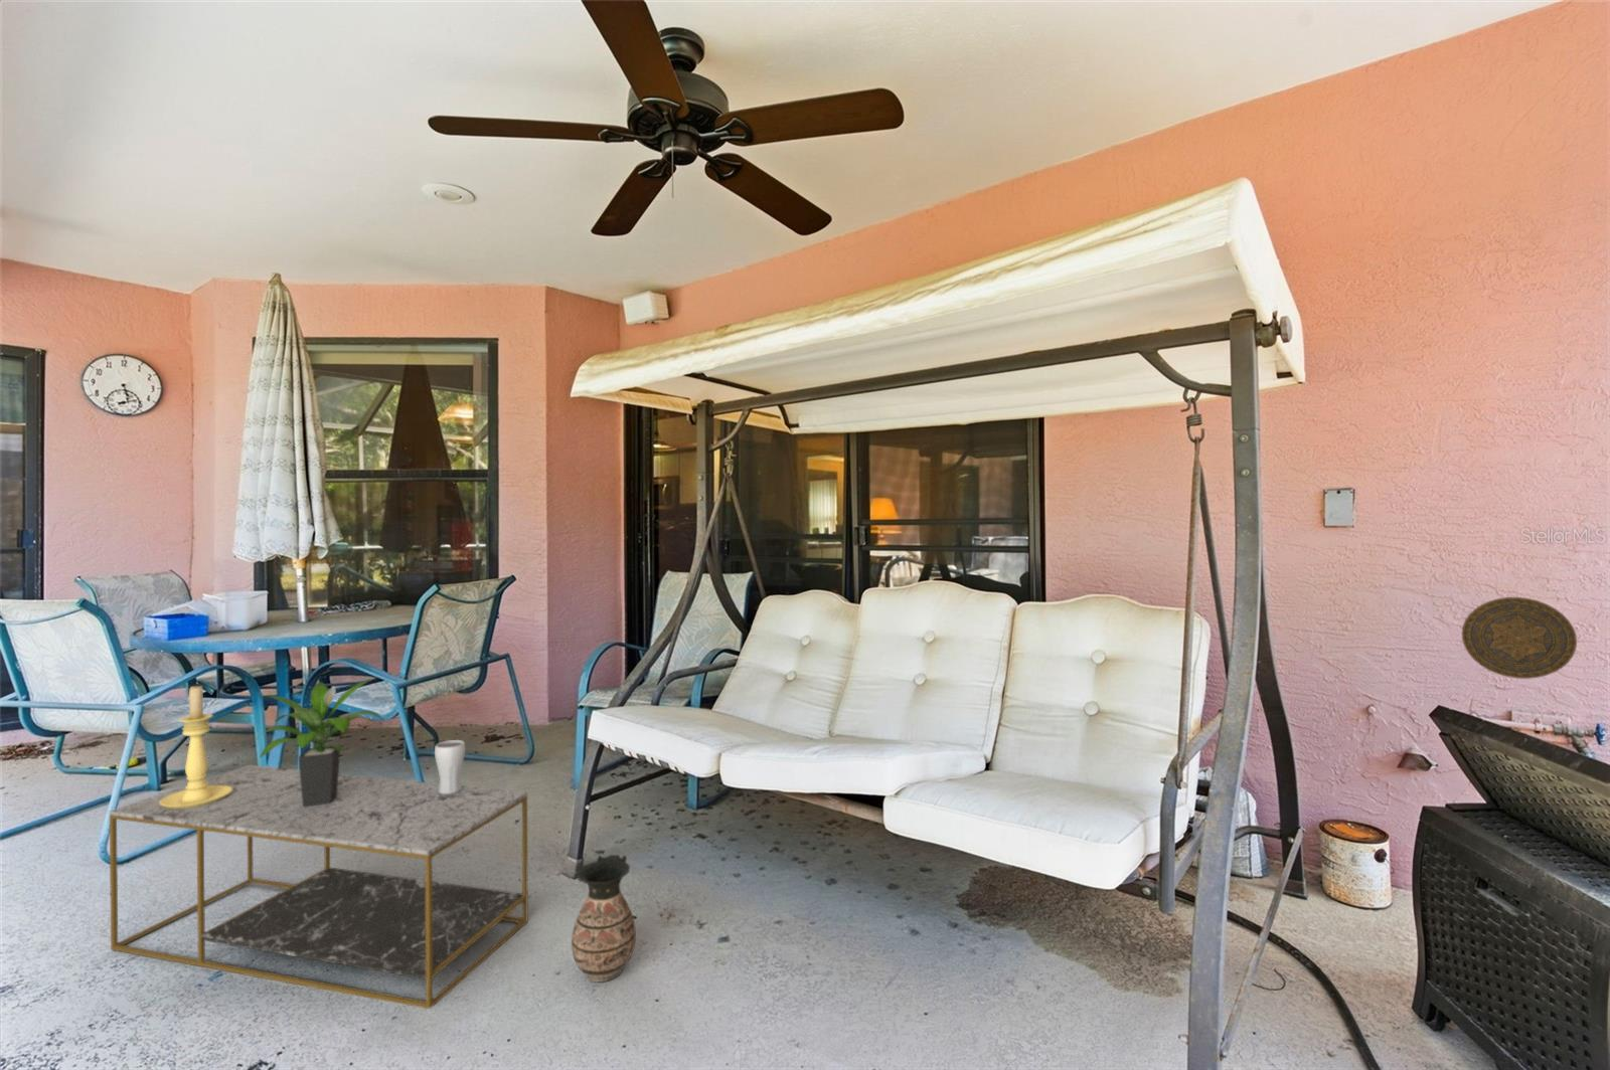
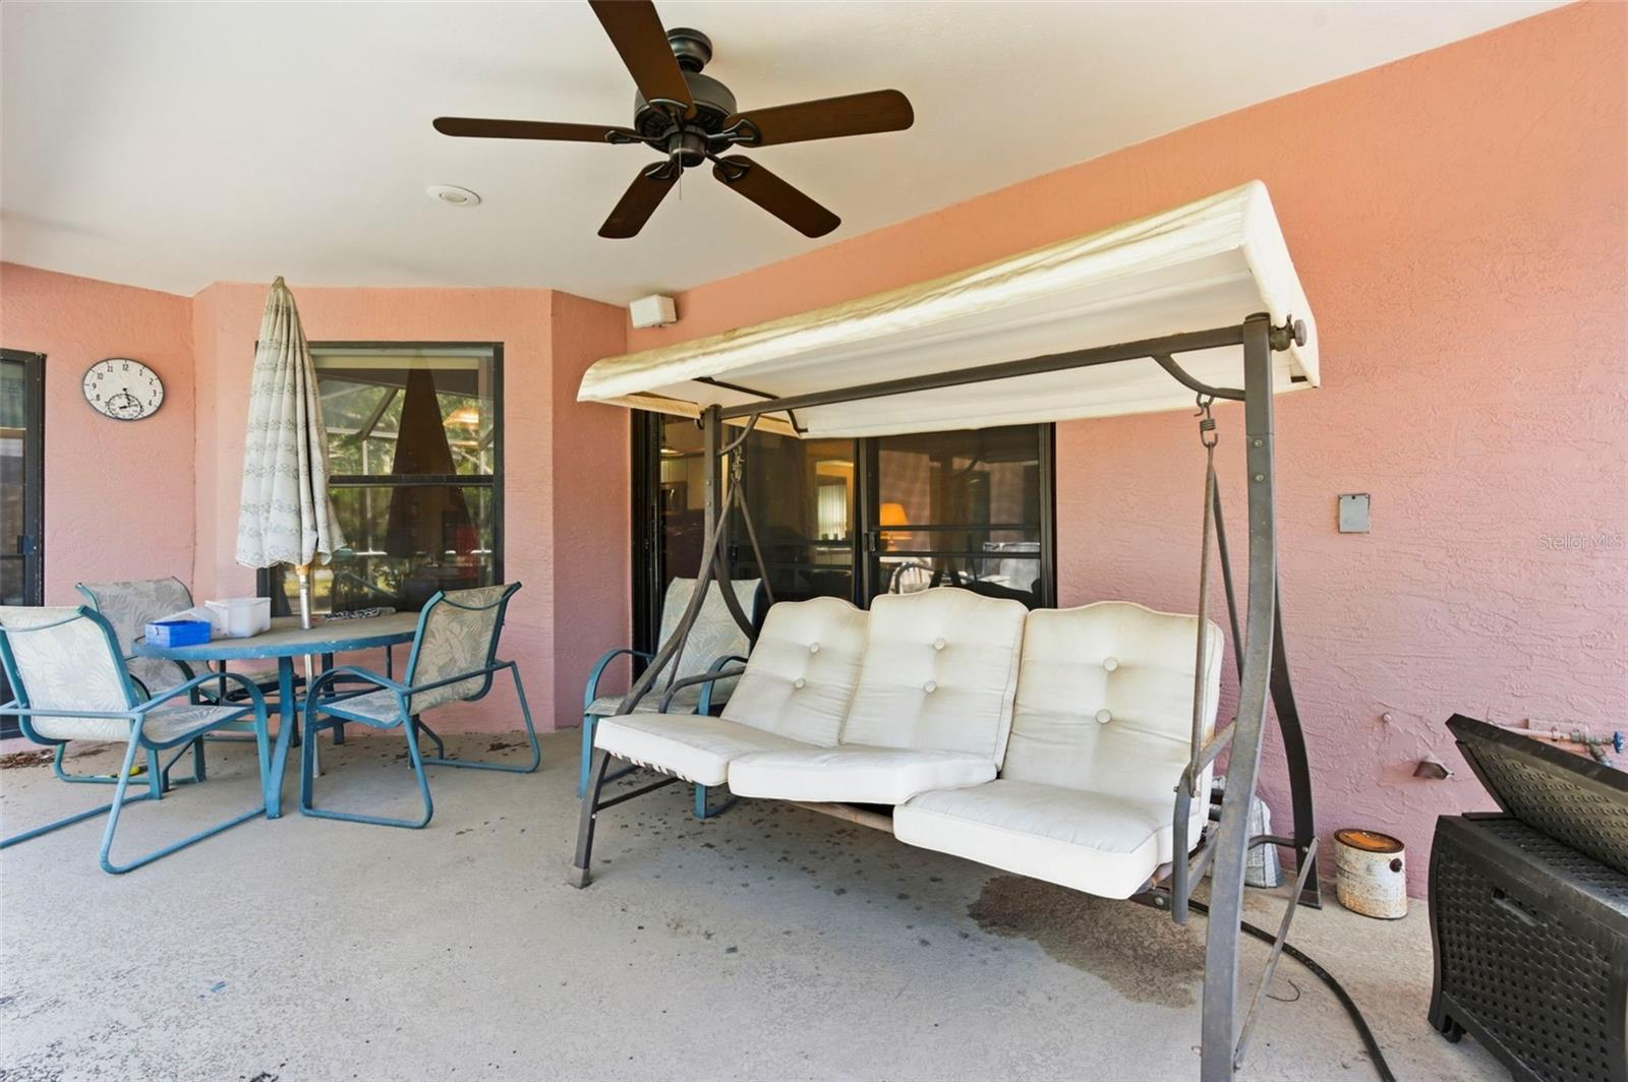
- drinking glass [434,739,466,794]
- decorative plate [1461,596,1578,679]
- coffee table [107,764,528,1009]
- potted plant [252,678,386,806]
- candle holder [160,683,233,808]
- ceramic jug [571,854,637,984]
